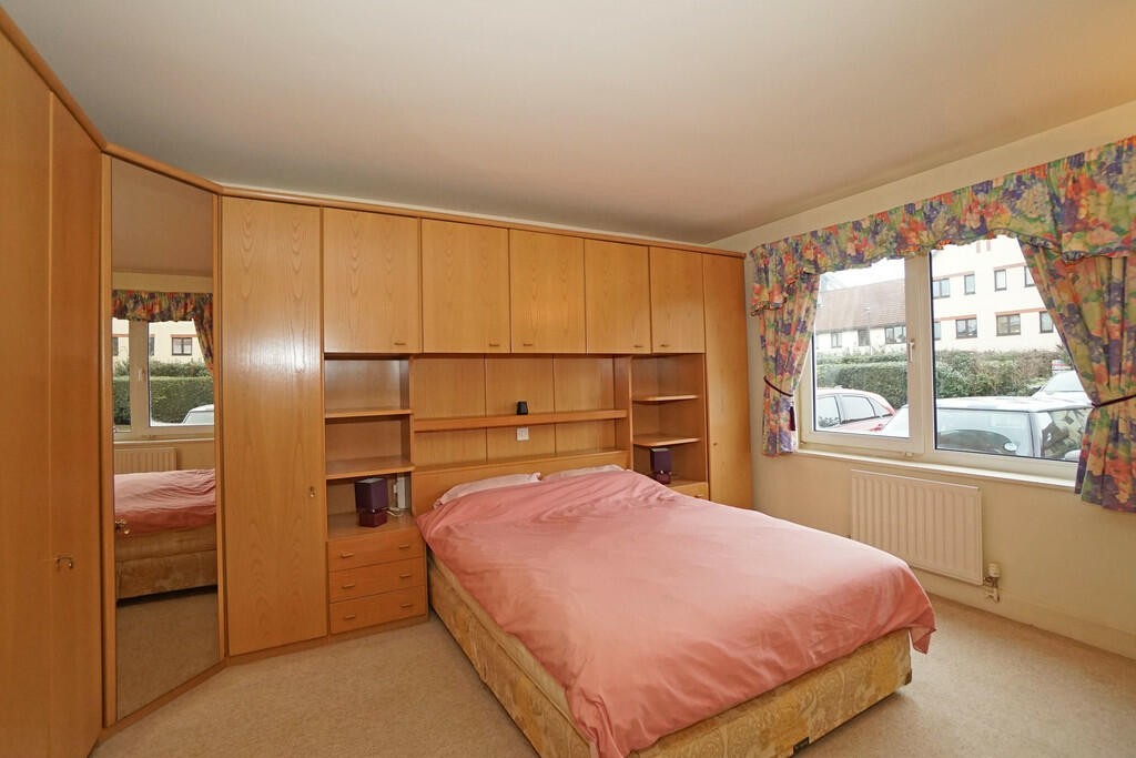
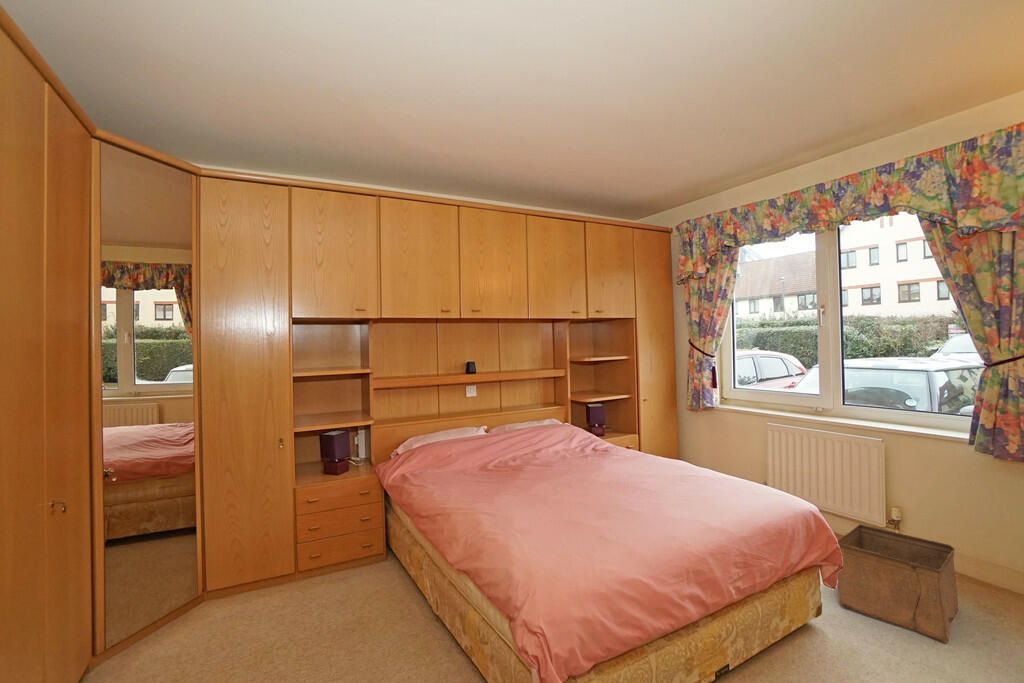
+ storage bin [837,523,959,644]
